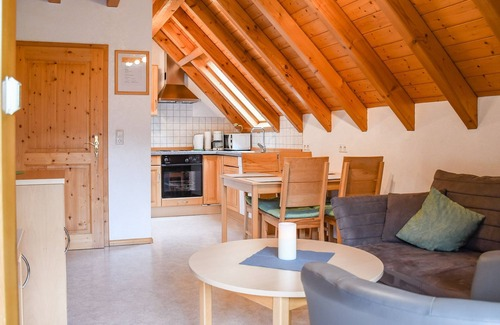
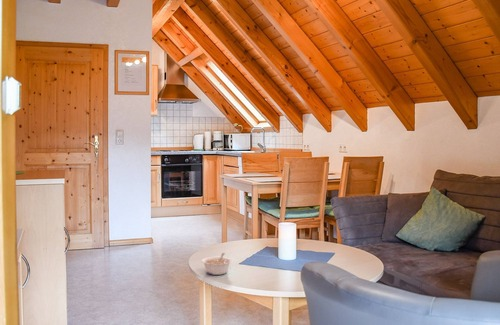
+ legume [201,252,233,276]
